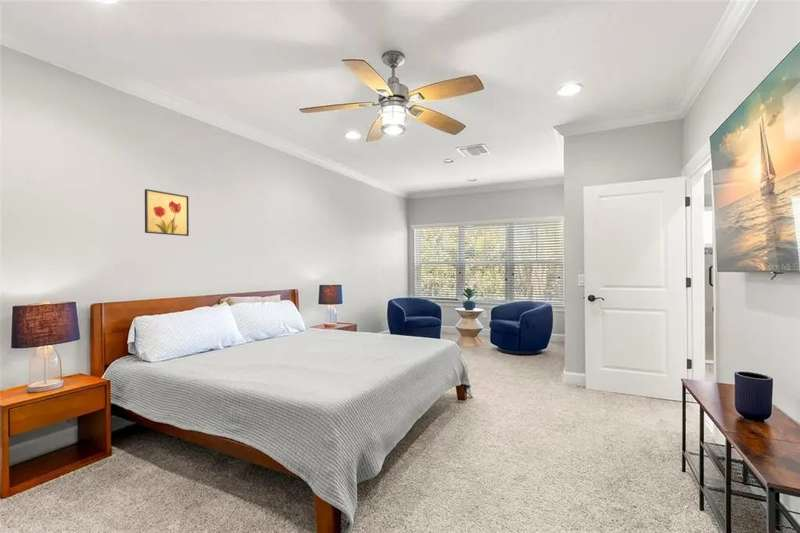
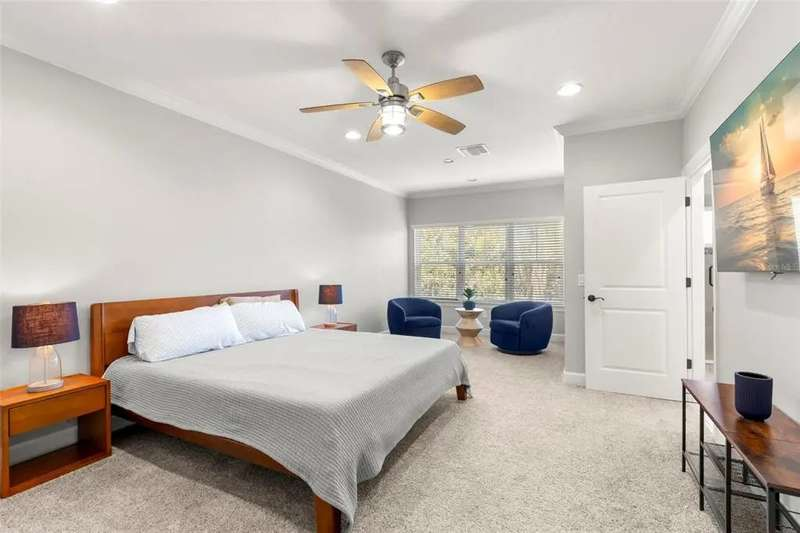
- wall art [144,188,190,237]
